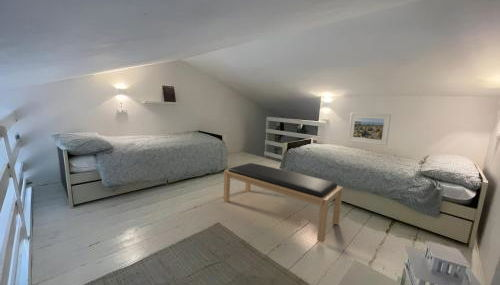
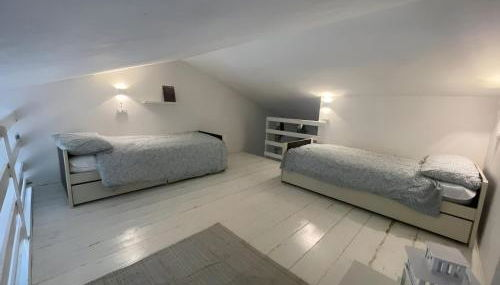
- bench [223,162,344,244]
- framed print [347,112,392,147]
